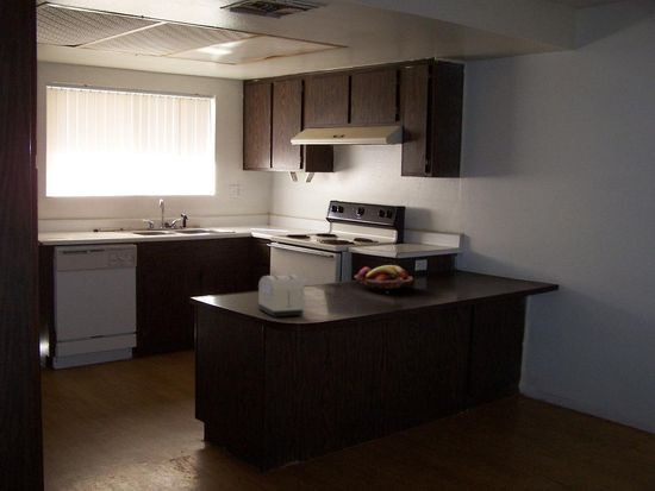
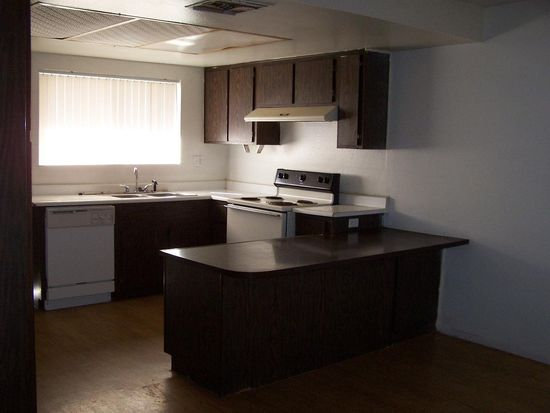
- toaster [257,272,311,319]
- fruit basket [354,264,414,291]
